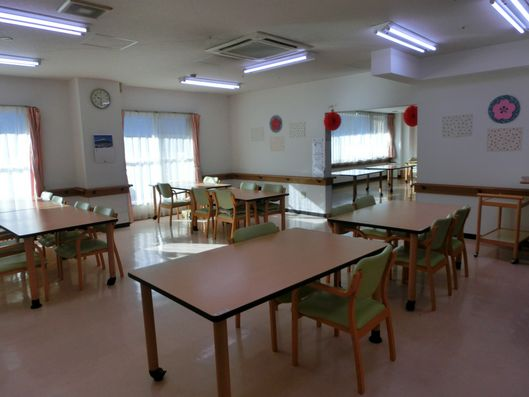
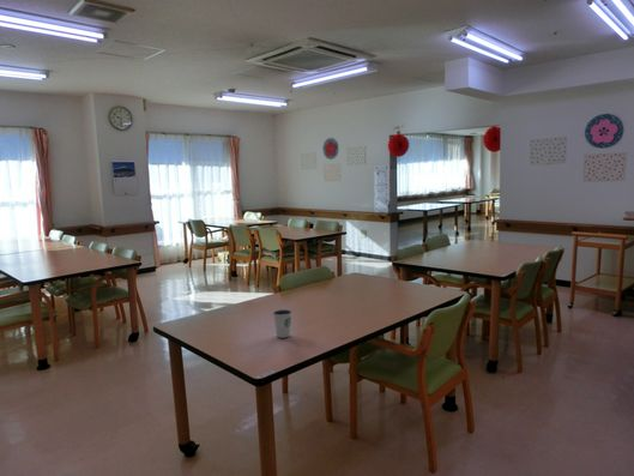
+ dixie cup [272,308,294,339]
